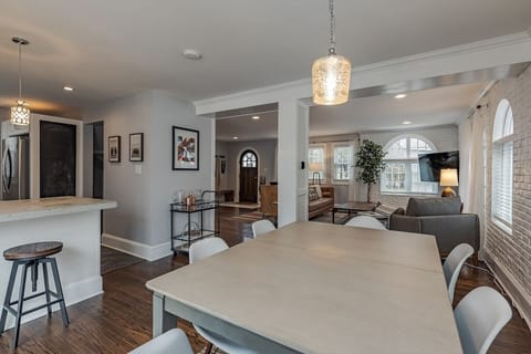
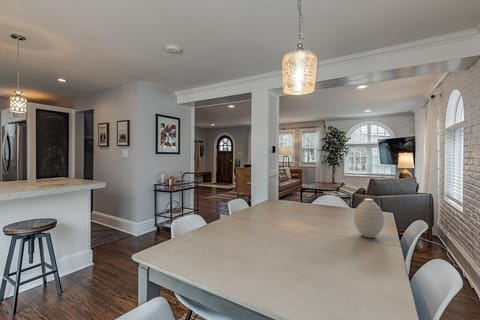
+ vase [353,198,385,239]
